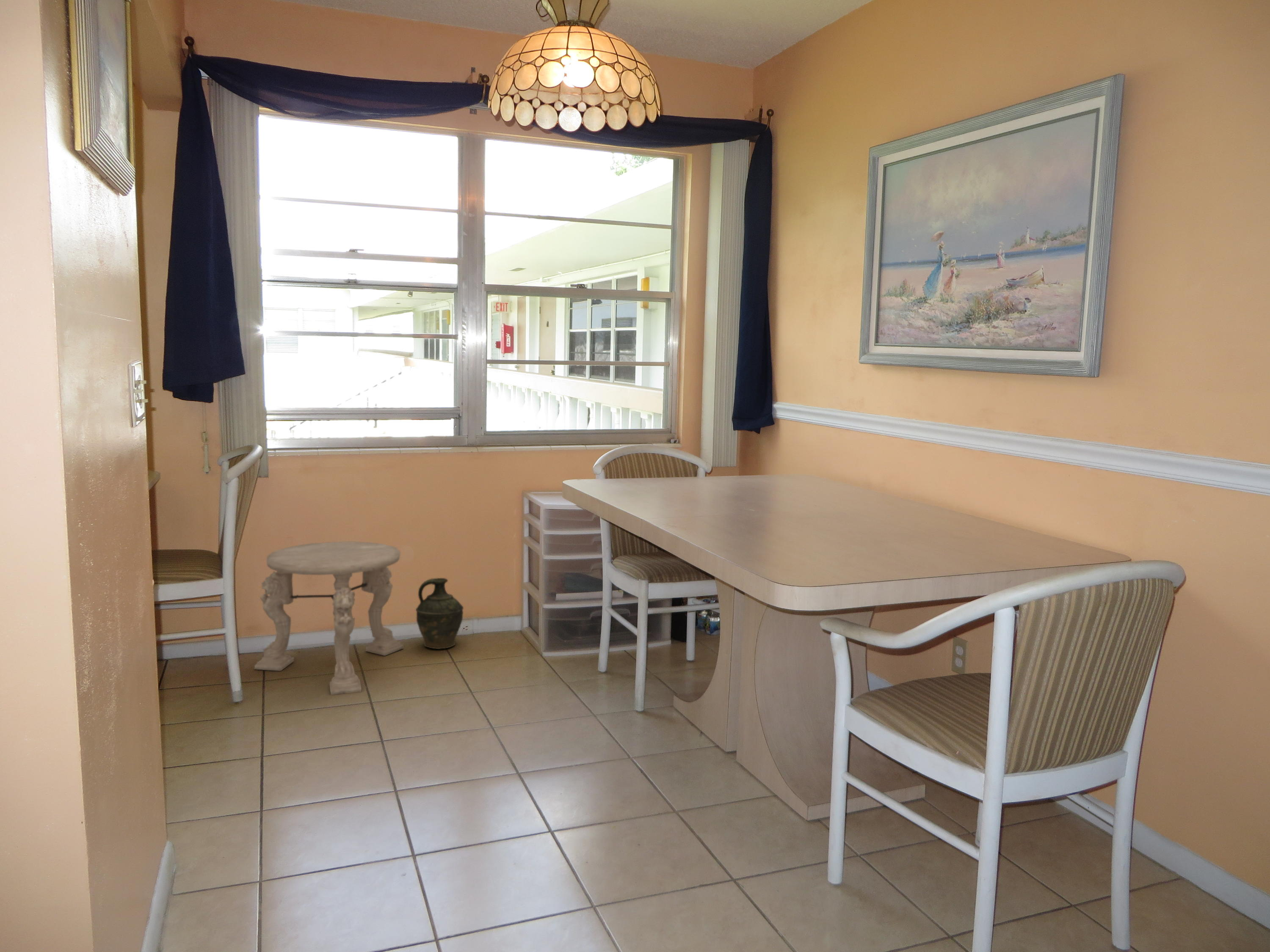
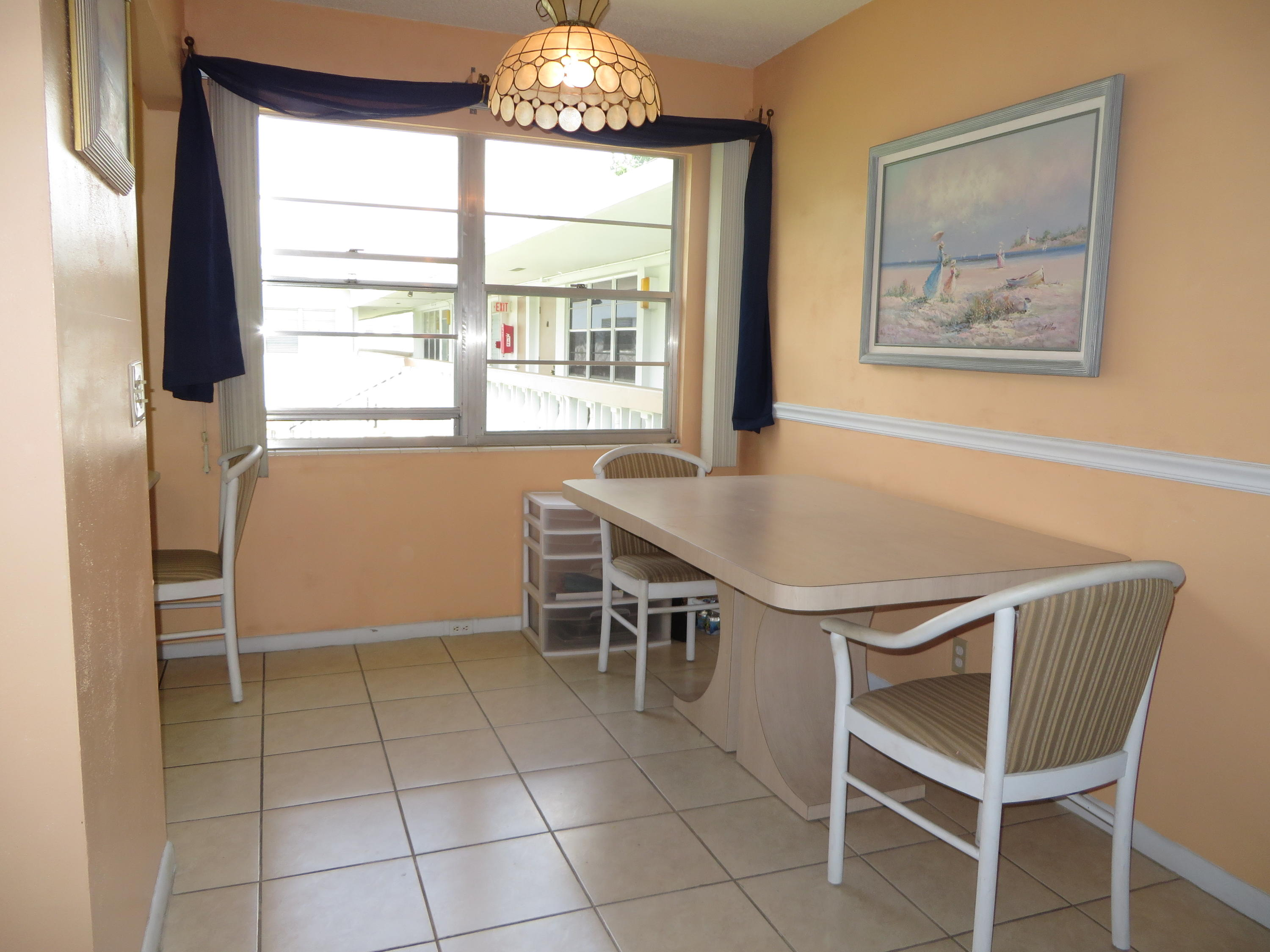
- ceramic jug [415,578,464,649]
- side table [254,541,404,696]
